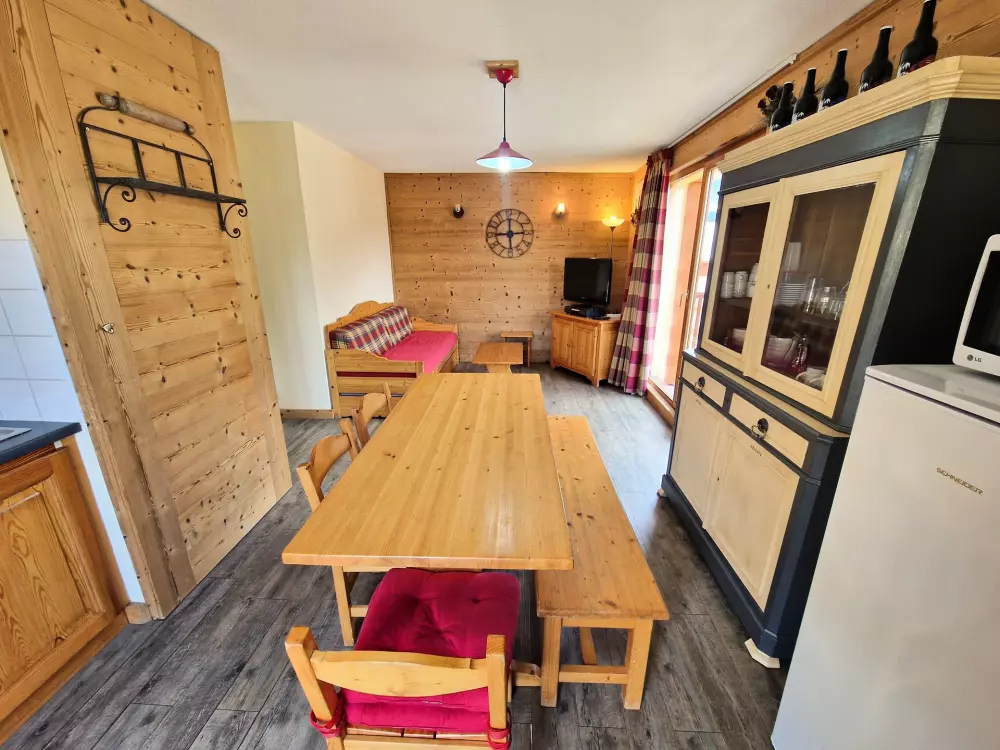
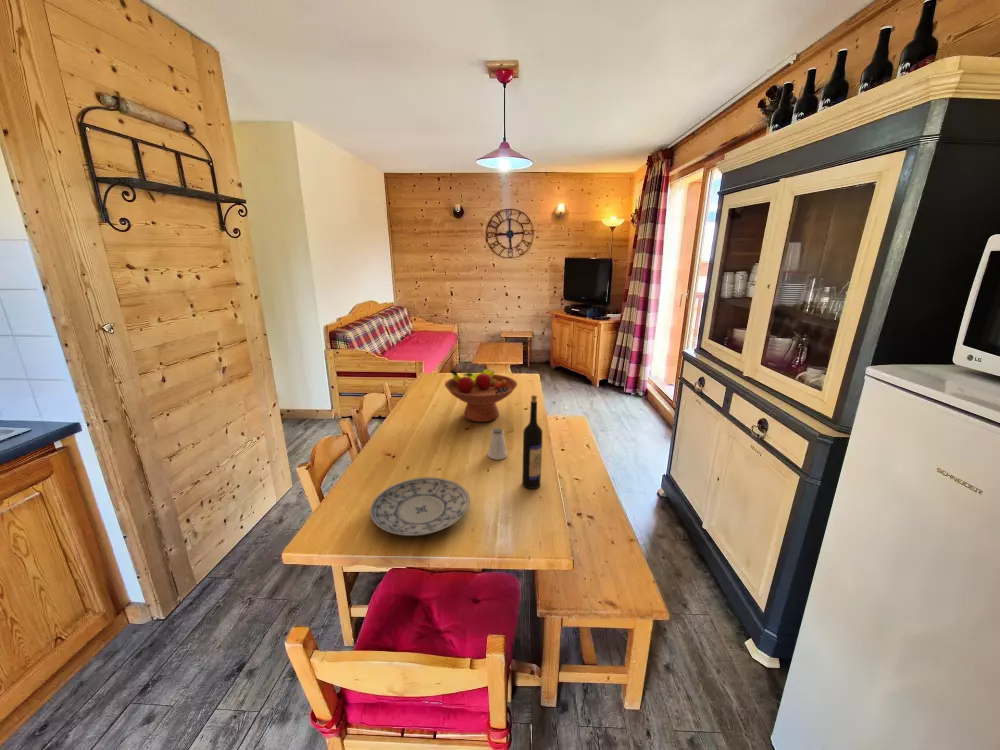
+ plate [369,476,471,537]
+ fruit bowl [444,368,518,423]
+ wine bottle [521,394,543,490]
+ saltshaker [487,427,508,461]
